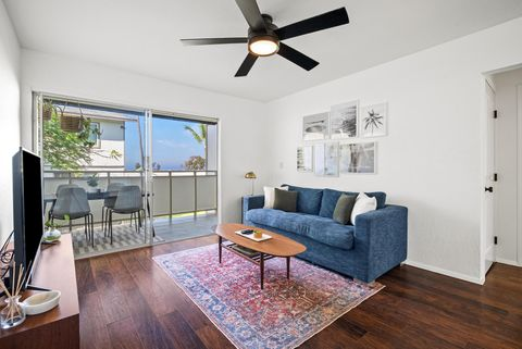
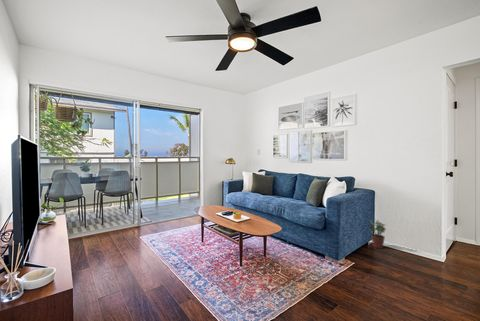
+ potted plant [369,219,387,249]
